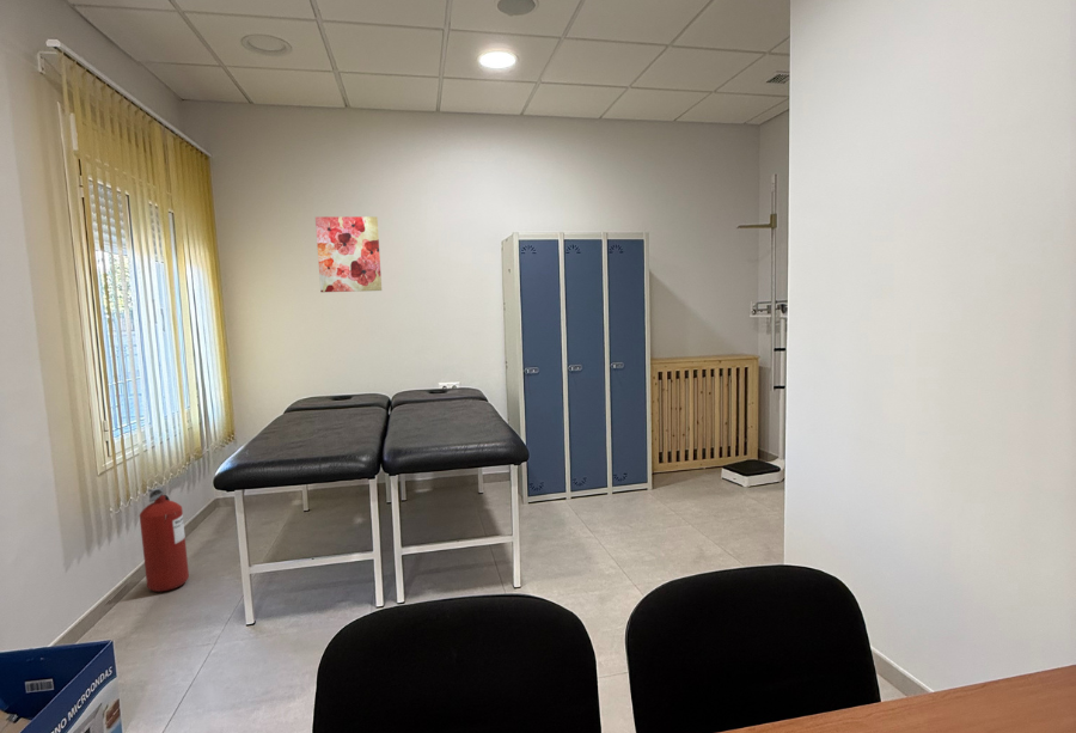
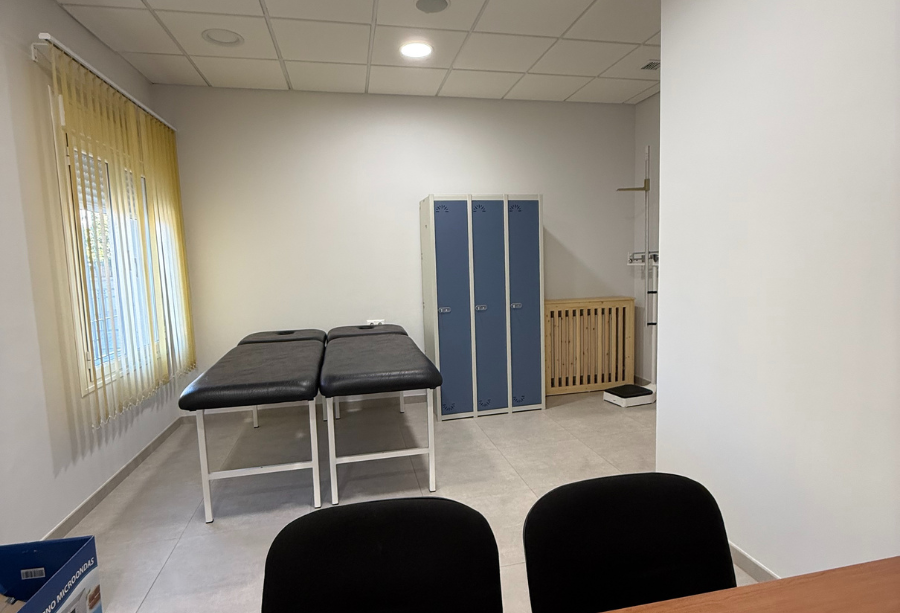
- fire extinguisher [139,485,190,593]
- wall art [314,215,383,293]
